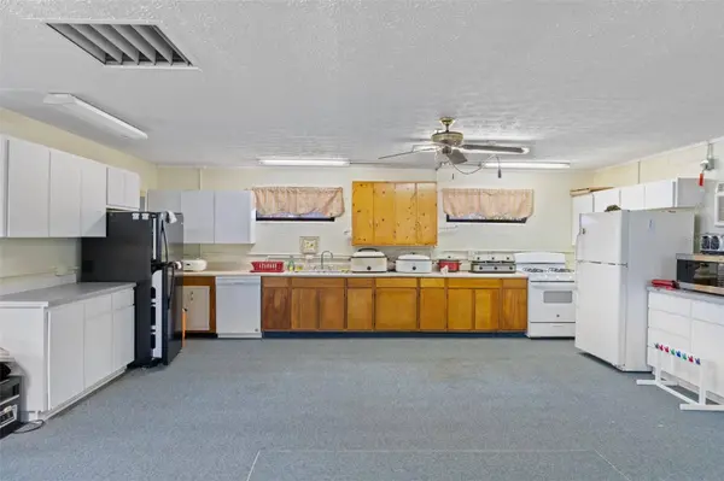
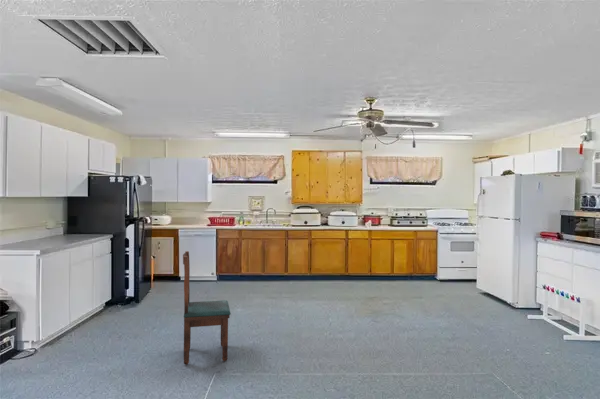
+ dining chair [182,250,232,366]
